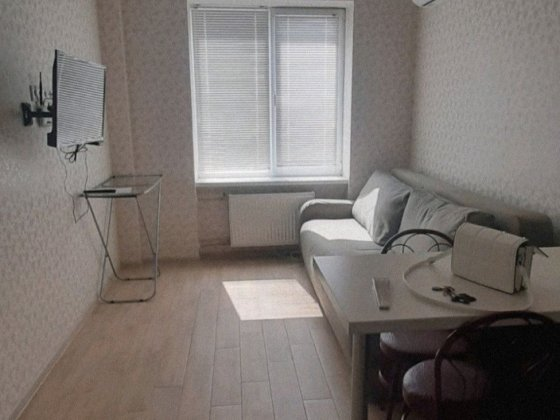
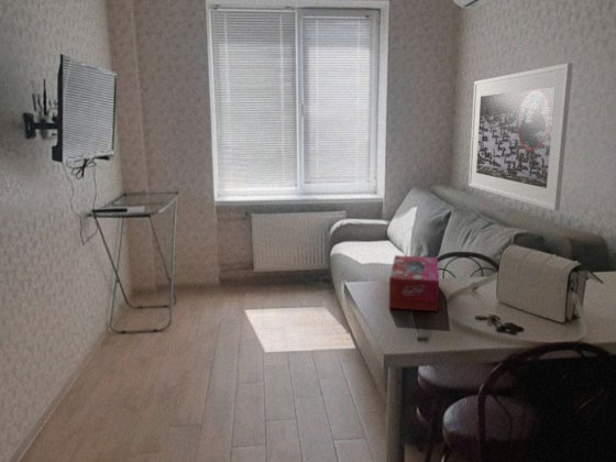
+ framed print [468,62,573,212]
+ tissue box [388,254,440,312]
